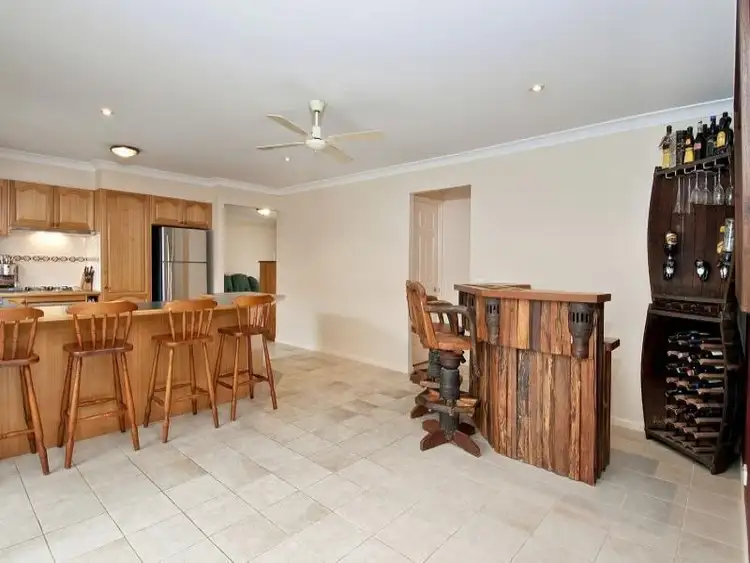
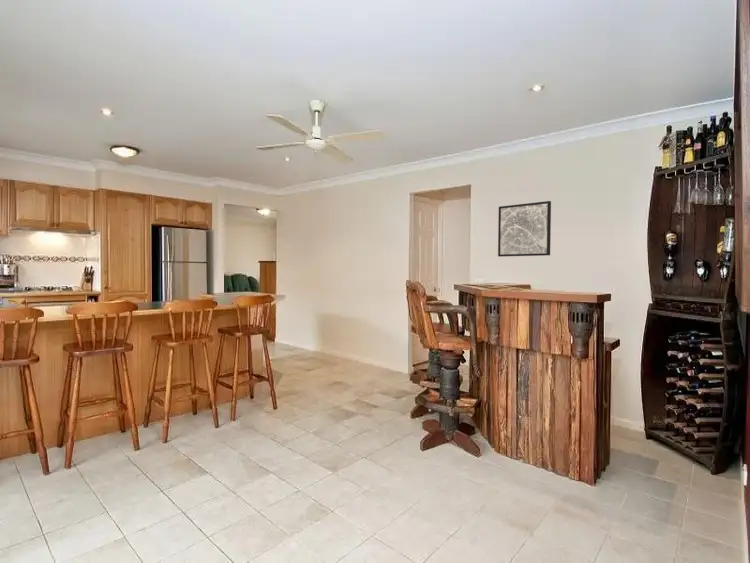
+ wall art [497,200,552,258]
